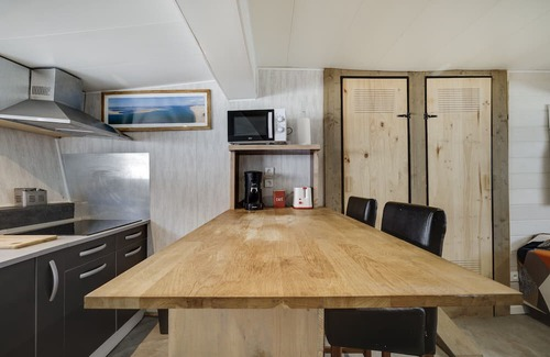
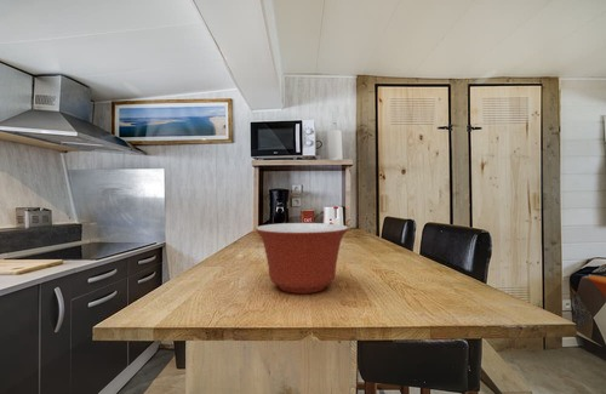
+ mixing bowl [255,222,350,295]
